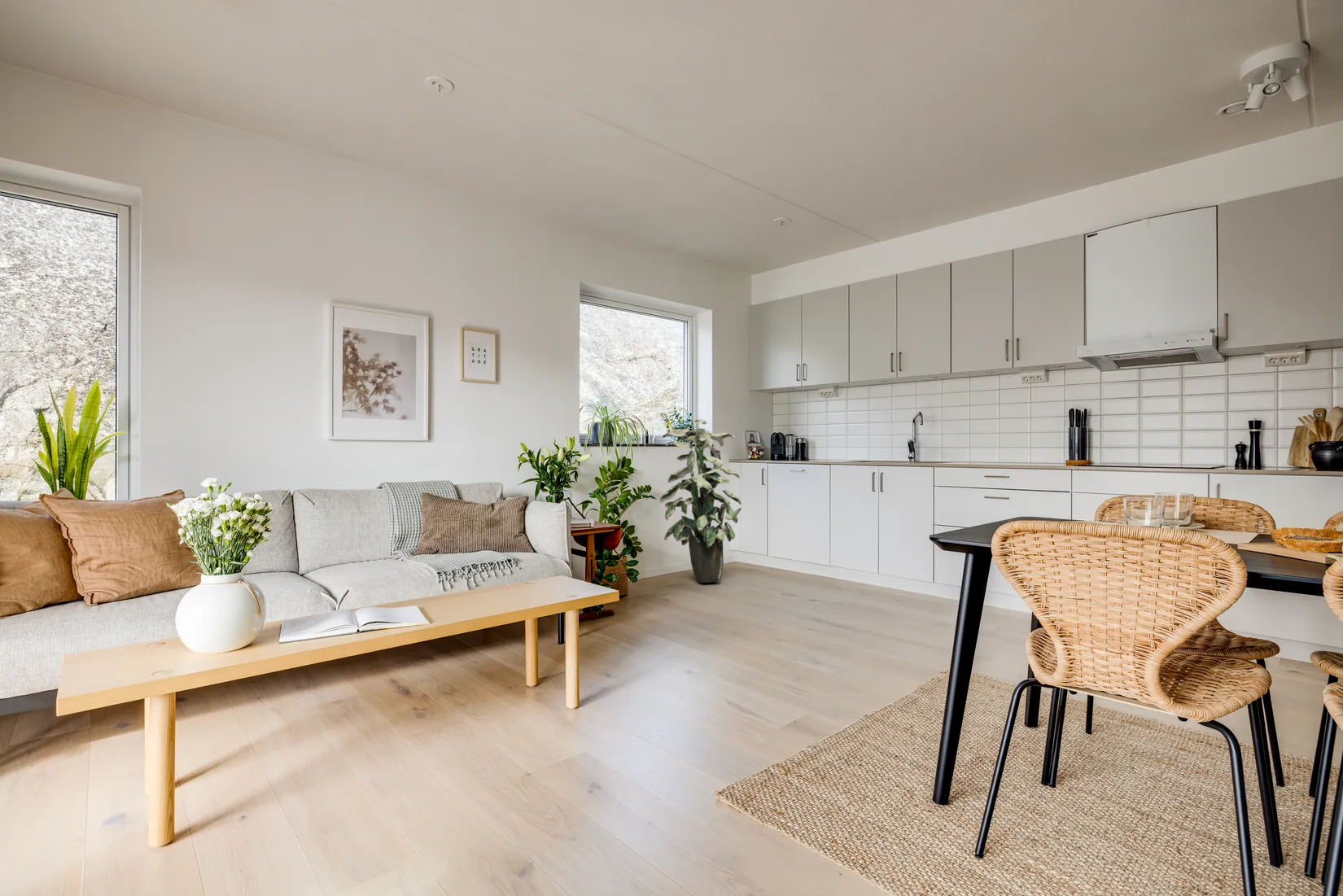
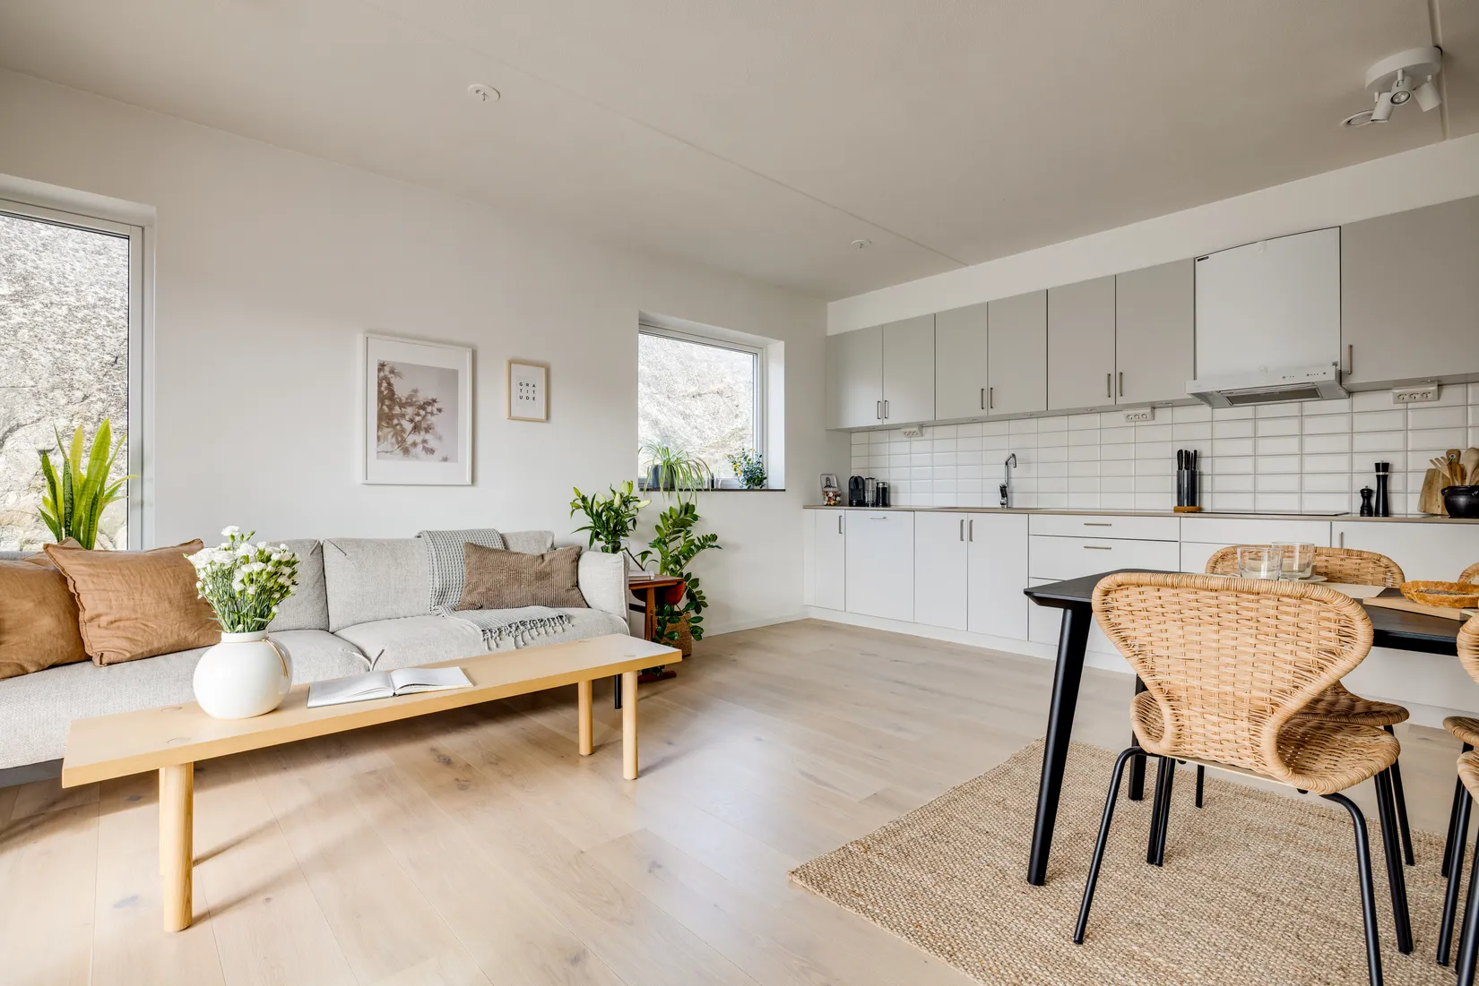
- indoor plant [659,418,742,583]
